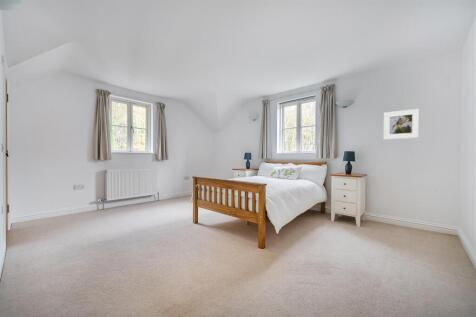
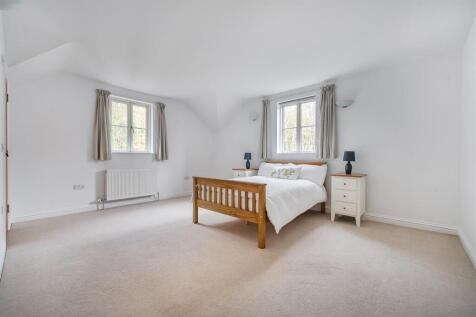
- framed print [383,108,420,140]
